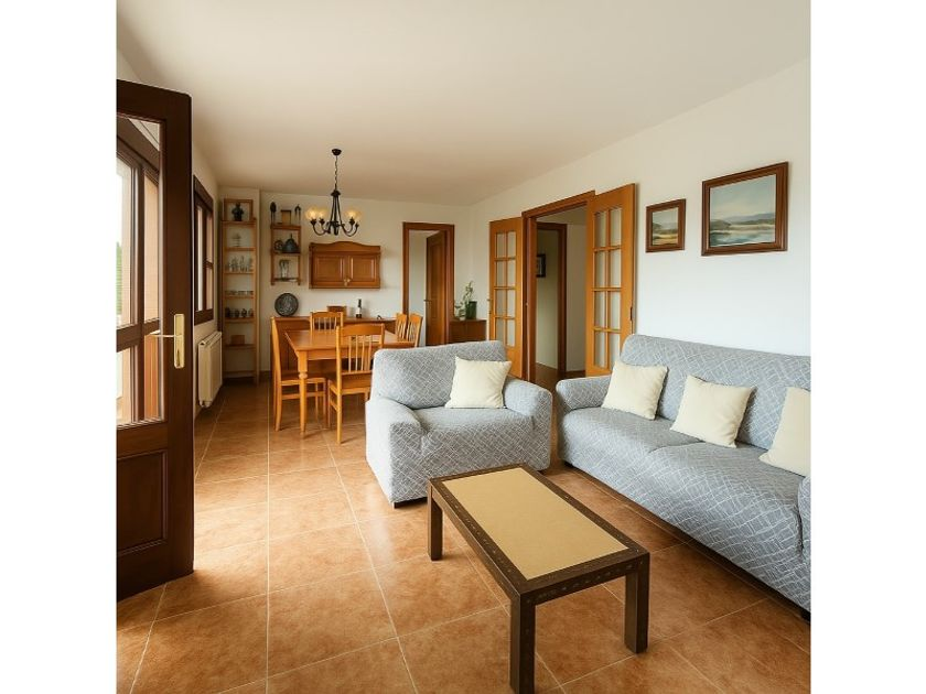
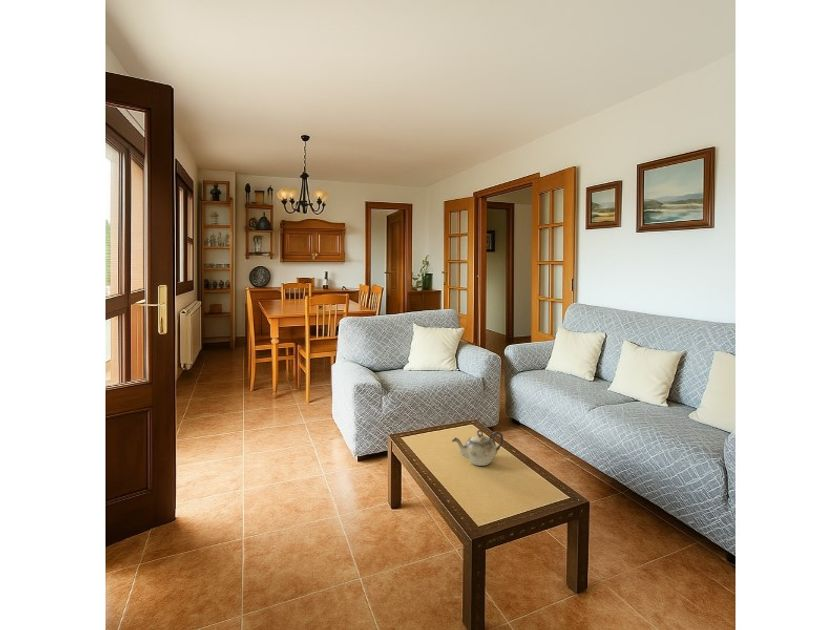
+ teapot [451,429,504,467]
